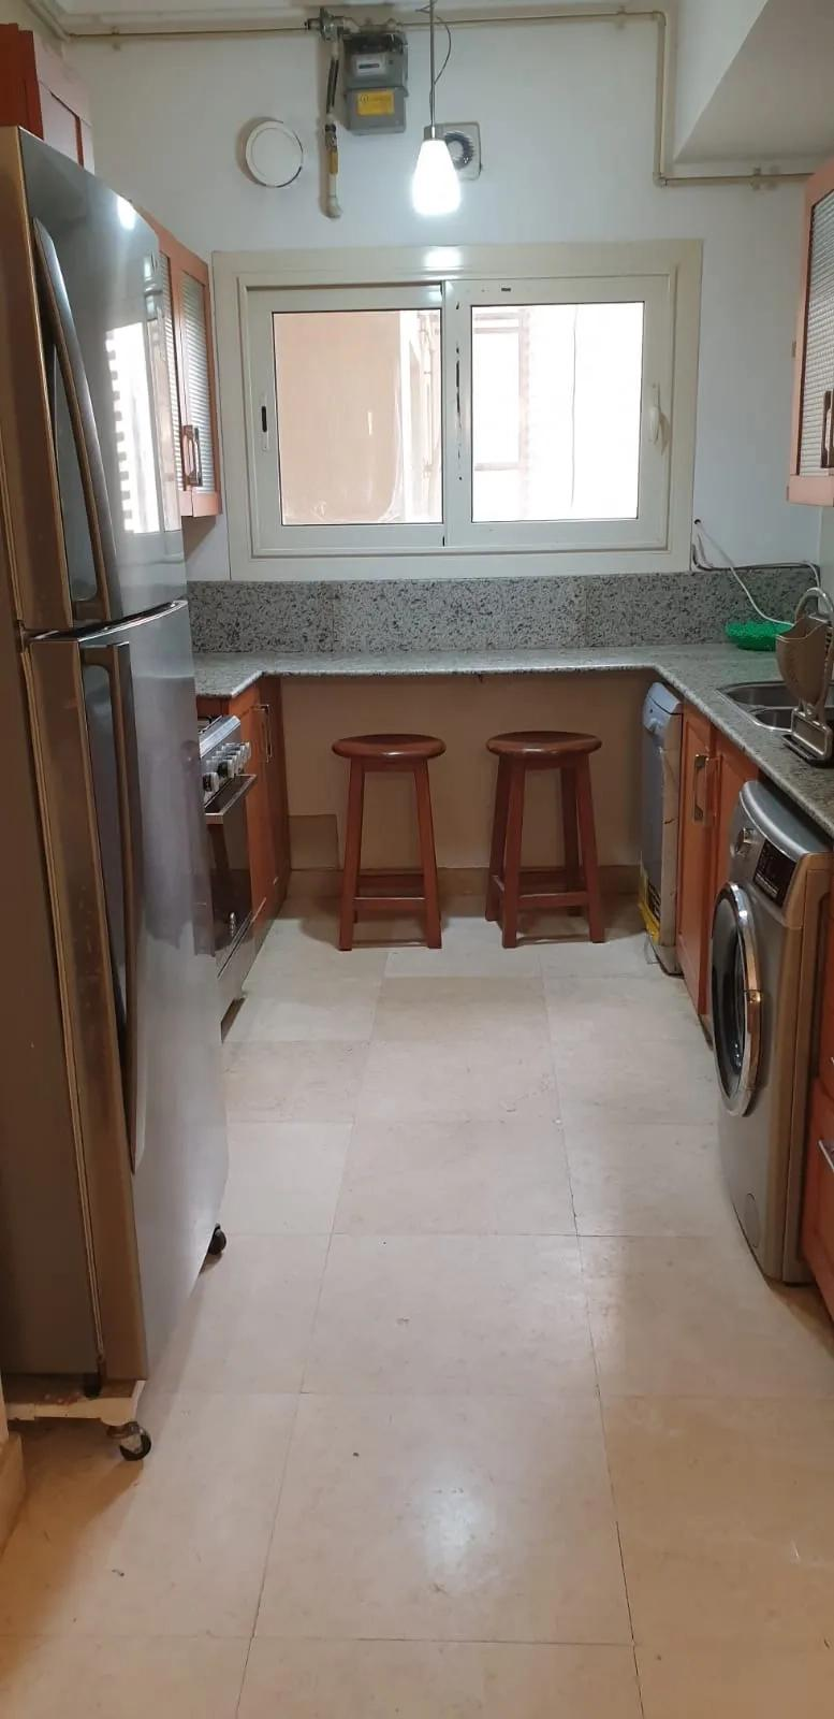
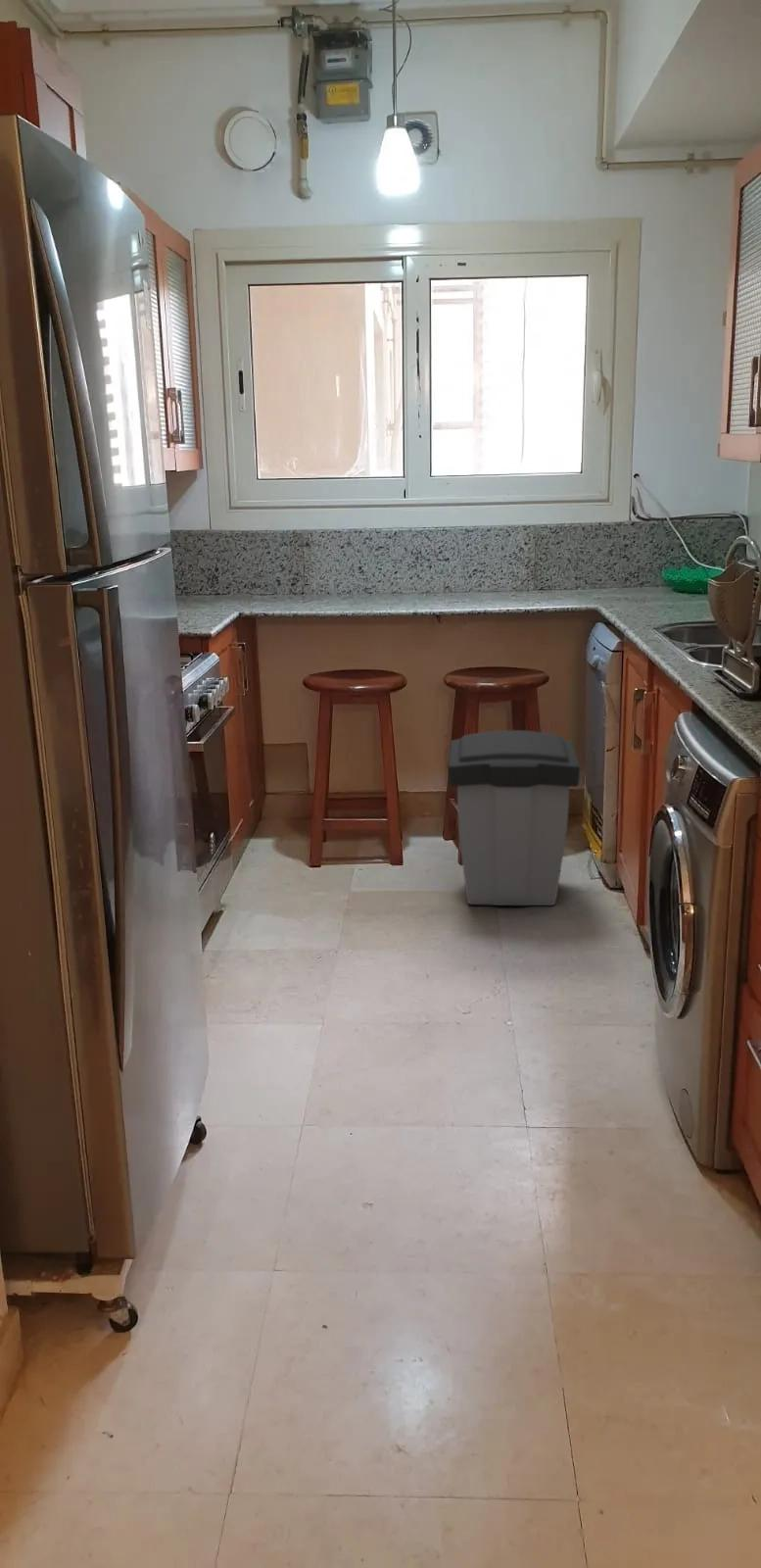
+ trash can [447,729,581,907]
